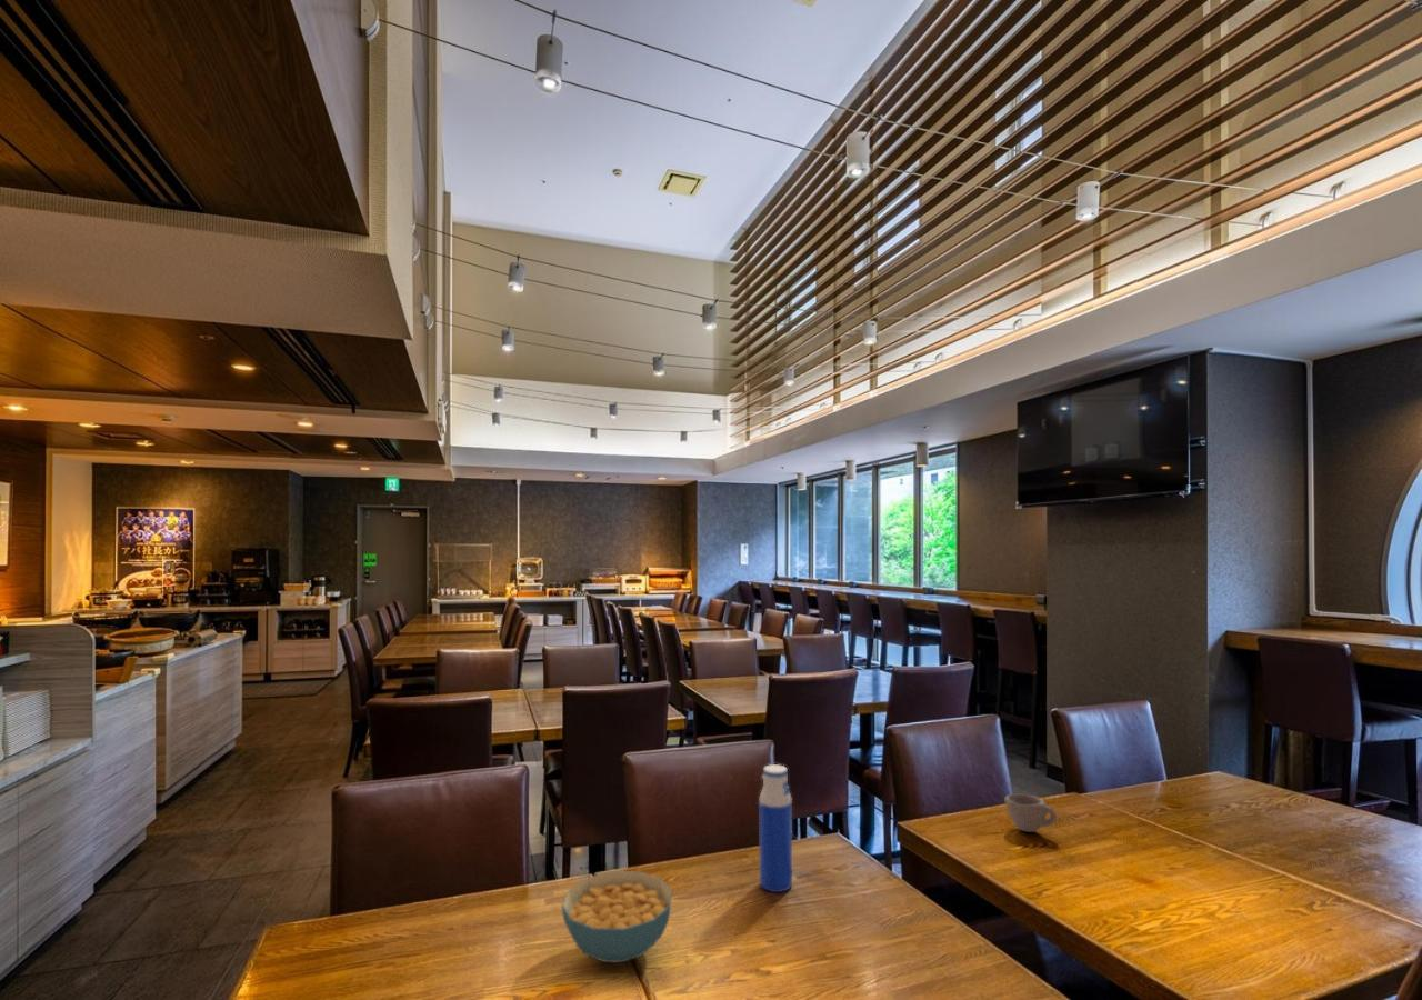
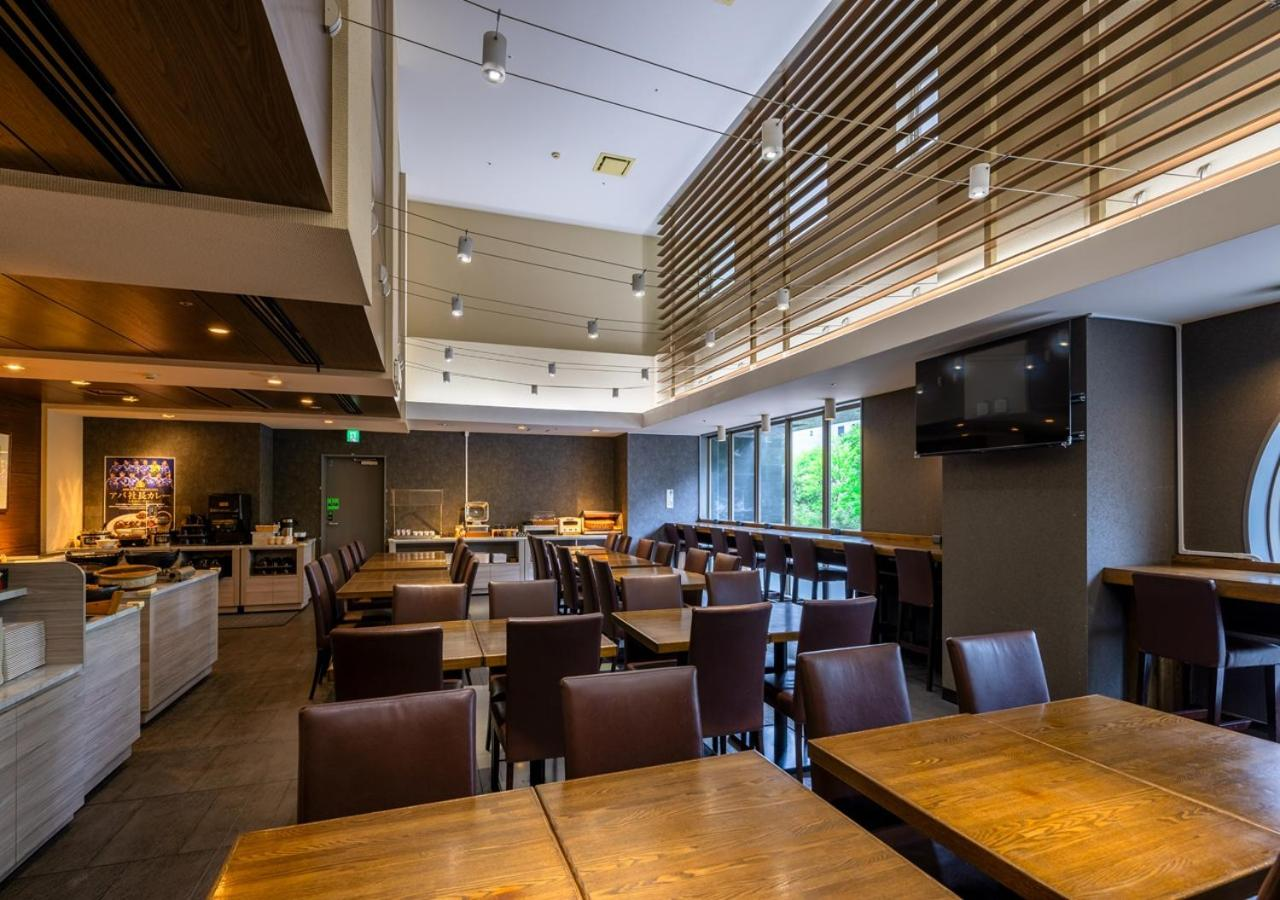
- cereal bowl [561,870,673,963]
- water bottle [758,763,793,893]
- cup [1004,793,1058,833]
